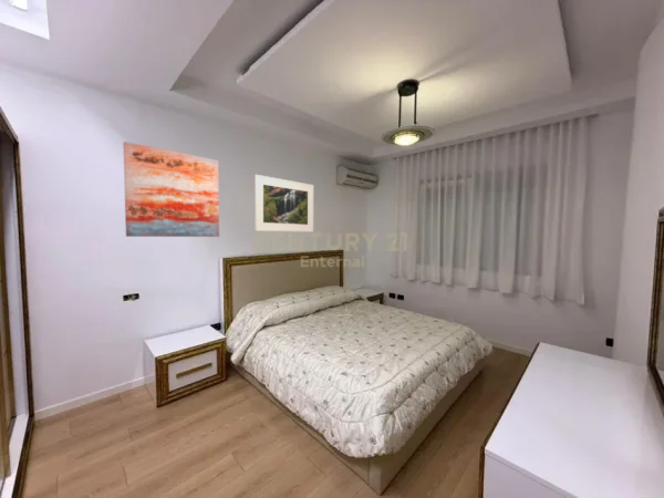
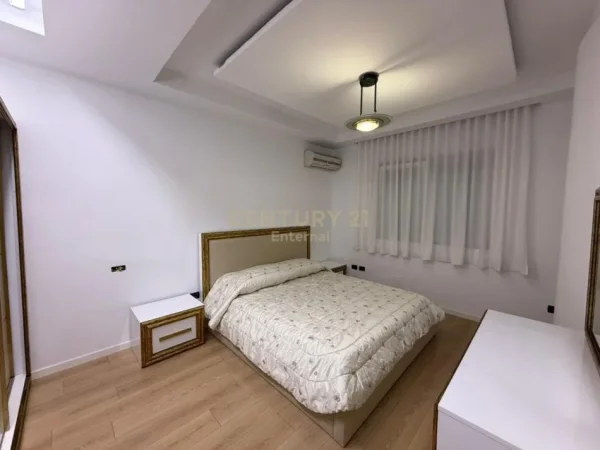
- wall art [122,141,220,238]
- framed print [253,174,314,234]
